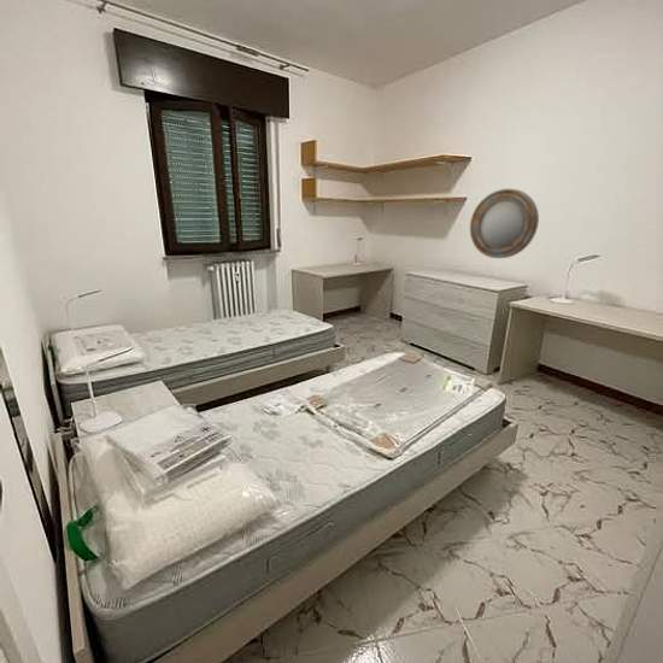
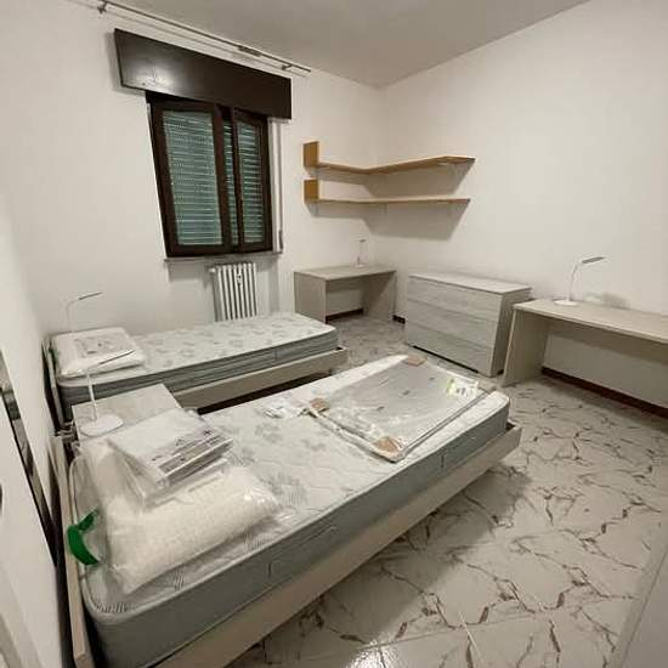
- home mirror [469,188,540,259]
